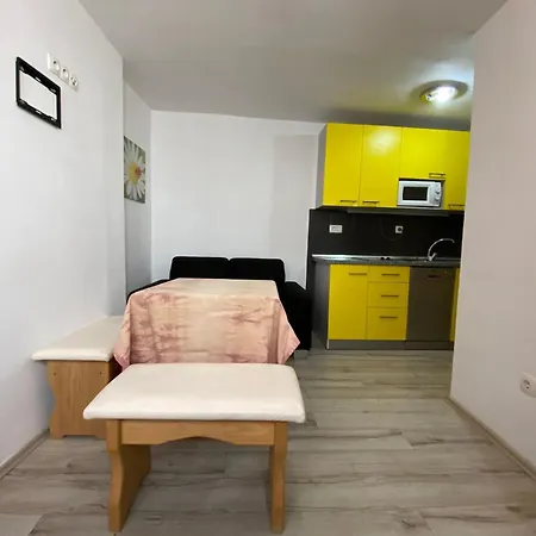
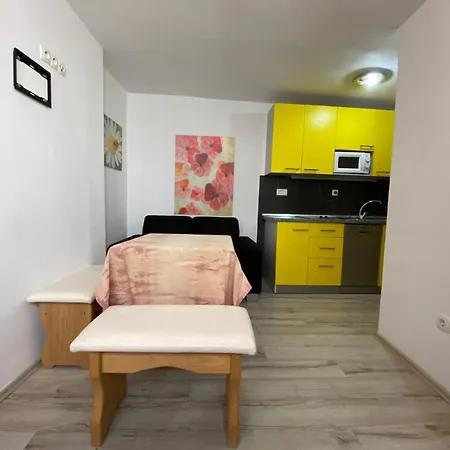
+ wall art [173,134,236,217]
